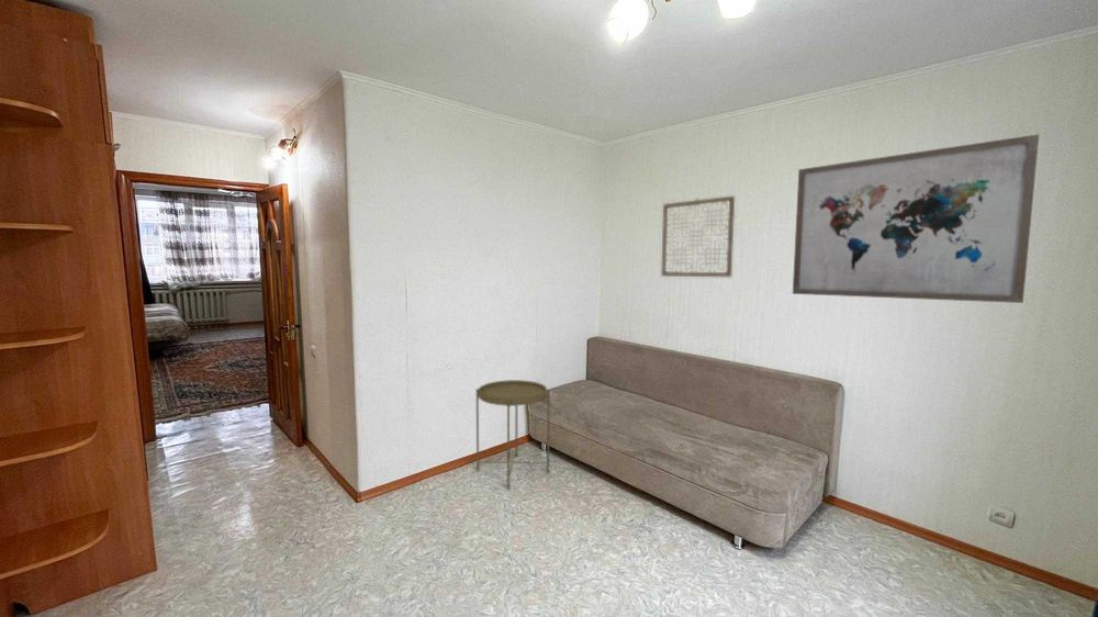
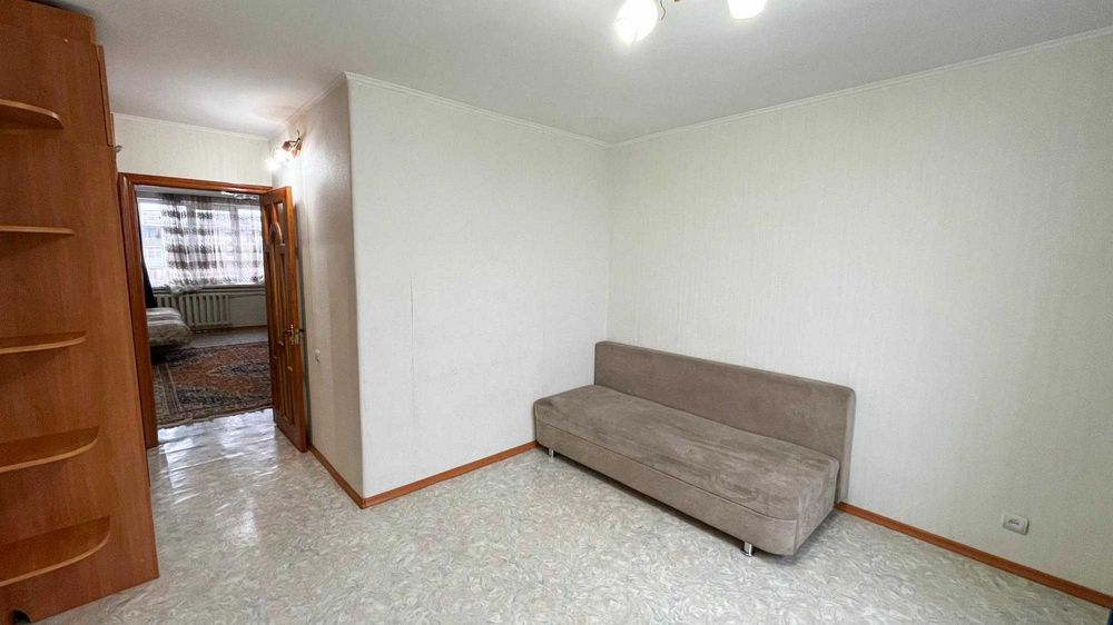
- wall art [792,133,1040,304]
- wall art [660,194,736,279]
- side table [475,379,551,490]
